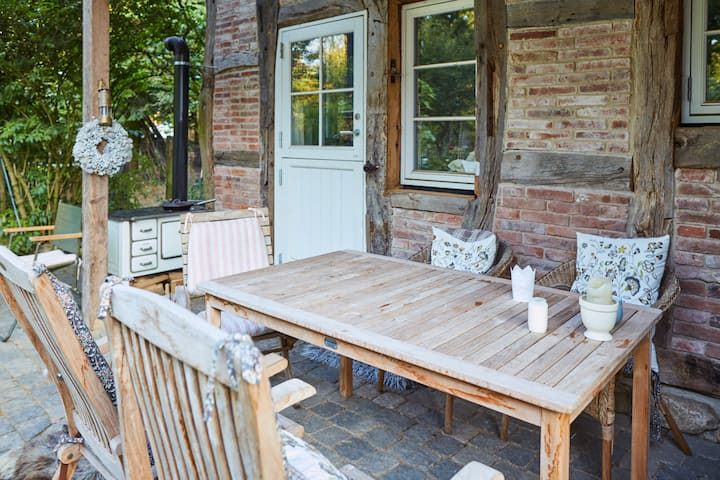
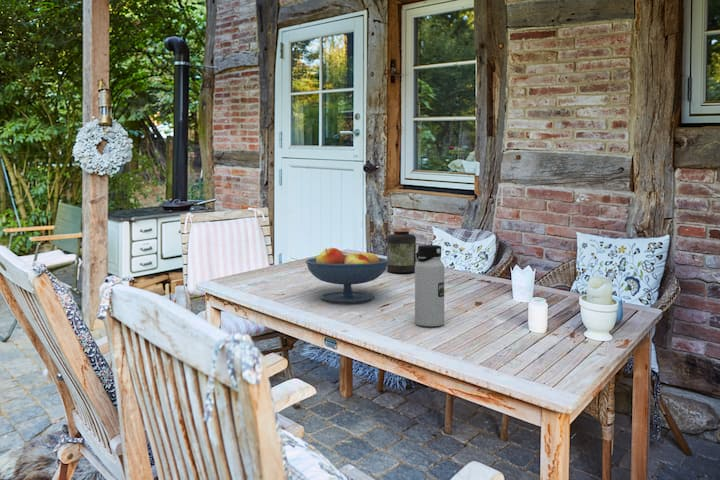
+ jar [386,227,417,274]
+ fruit bowl [305,247,389,303]
+ water bottle [414,244,445,327]
